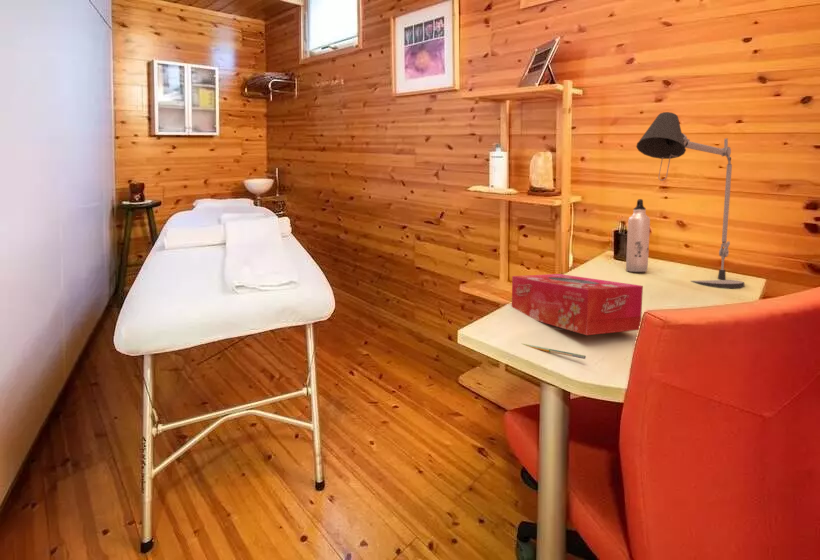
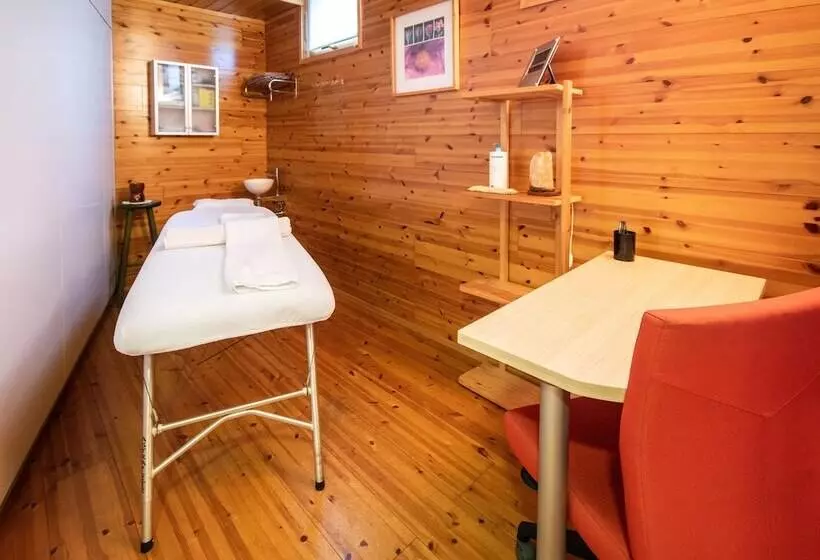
- pen [520,342,587,360]
- desk lamp [635,111,745,290]
- tissue box [511,273,644,336]
- water bottle [625,198,651,273]
